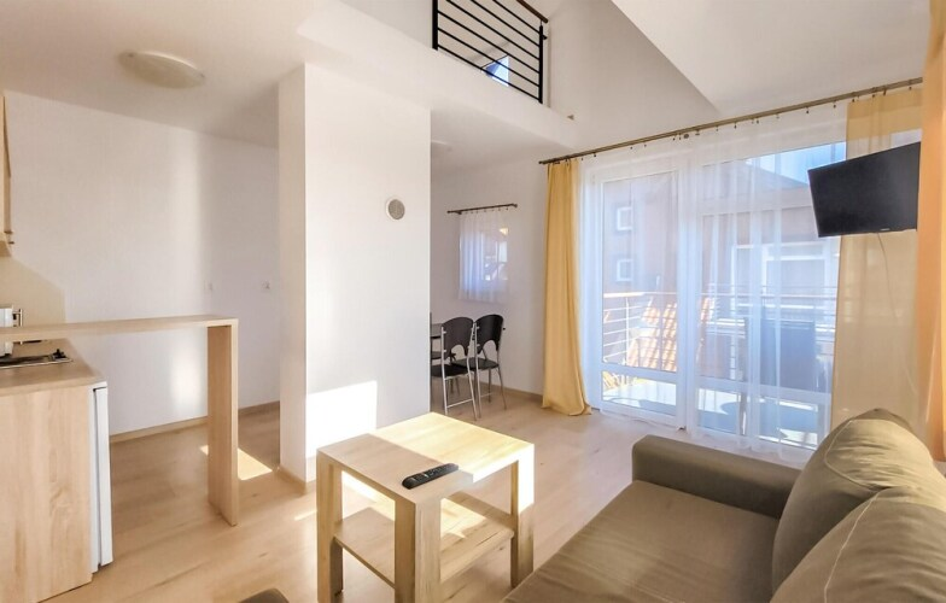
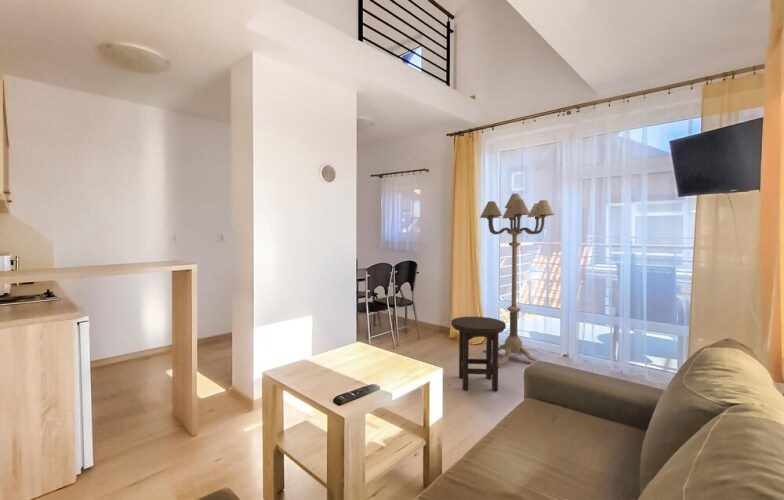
+ stool [450,315,507,392]
+ floor lamp [479,192,555,368]
